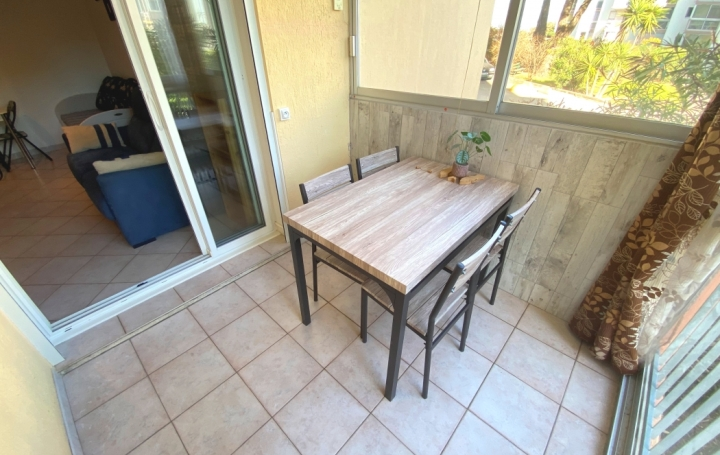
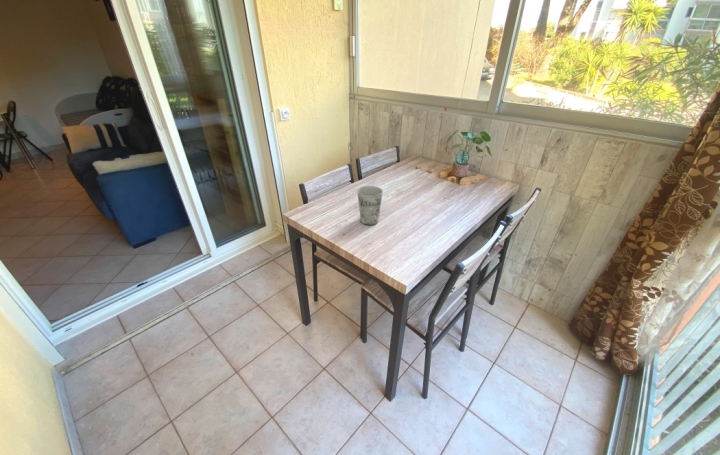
+ cup [356,185,384,226]
